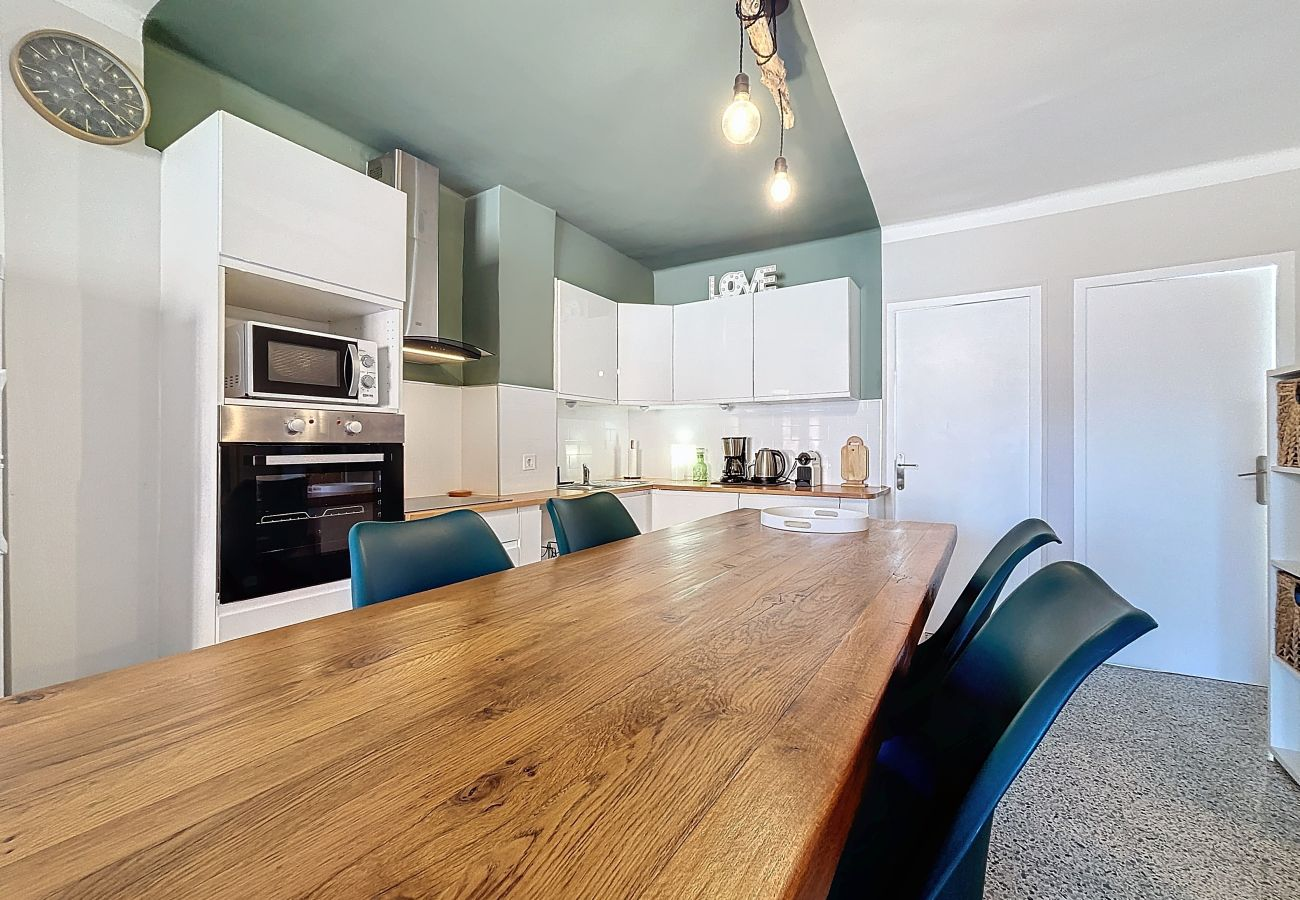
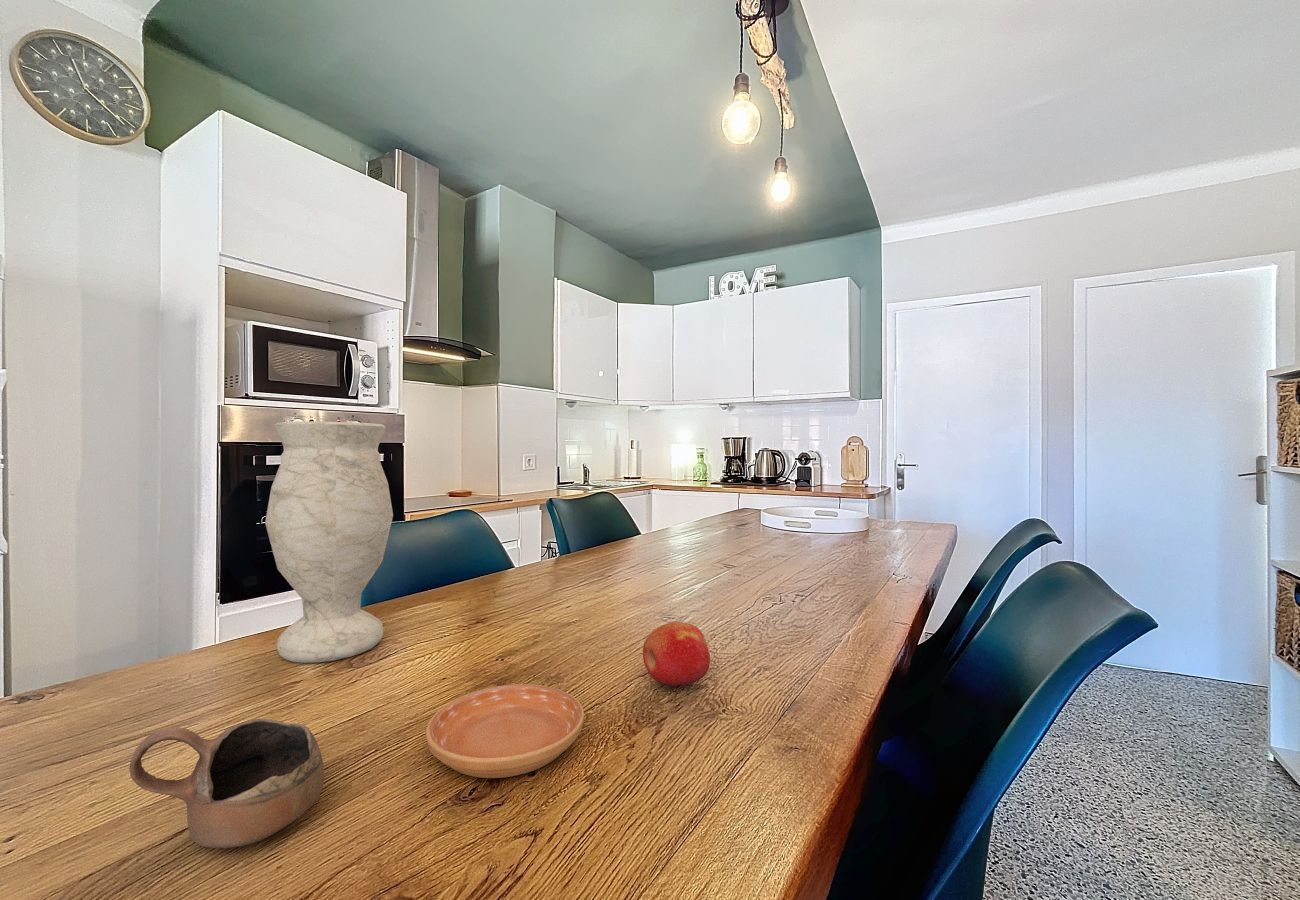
+ apple [642,621,711,687]
+ cup [128,718,325,849]
+ saucer [425,683,585,779]
+ vase [264,420,394,664]
